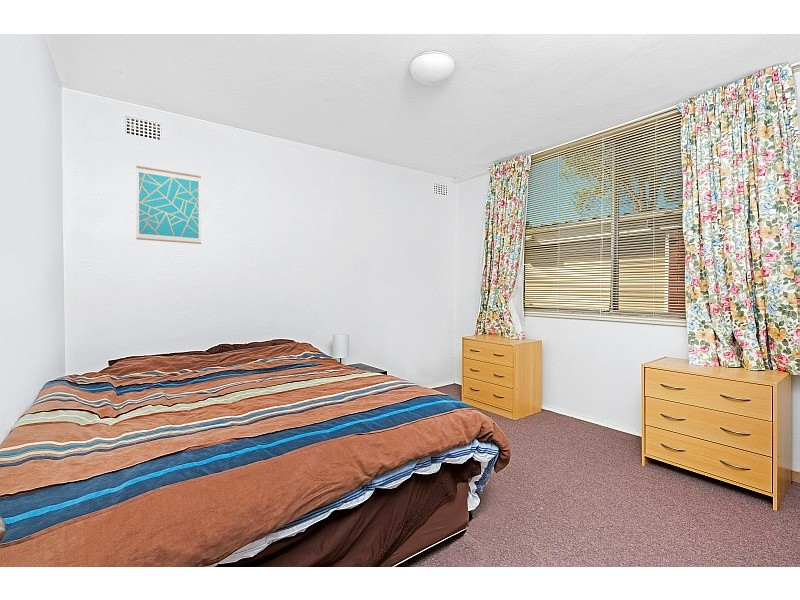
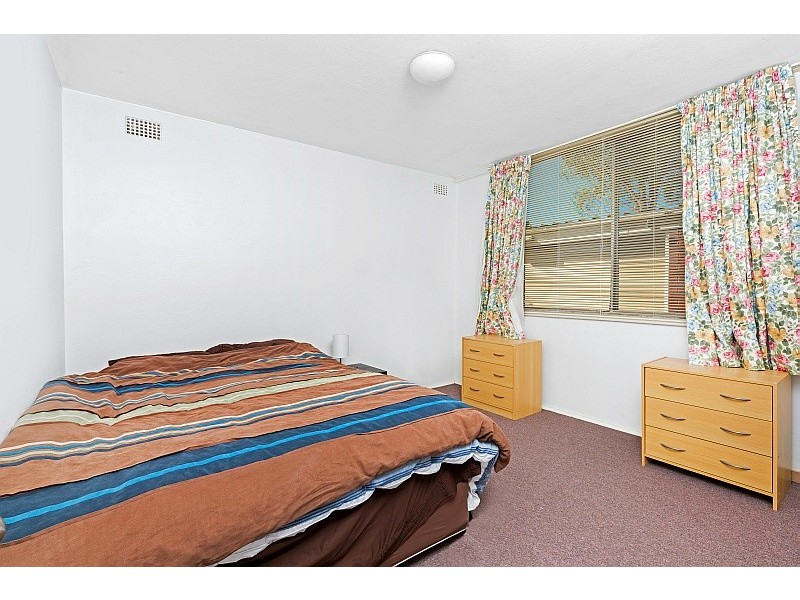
- wall art [135,165,202,245]
